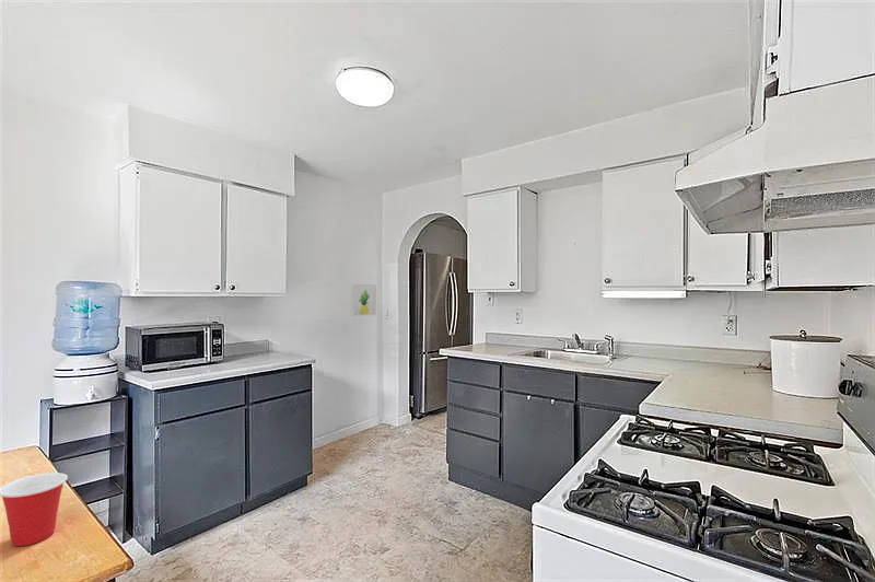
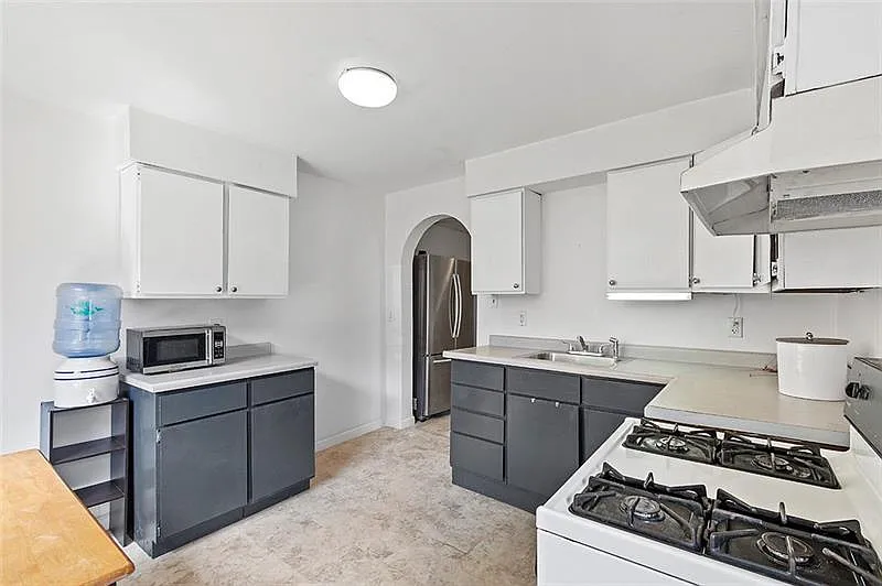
- wall art [351,283,377,317]
- cup [0,472,69,547]
